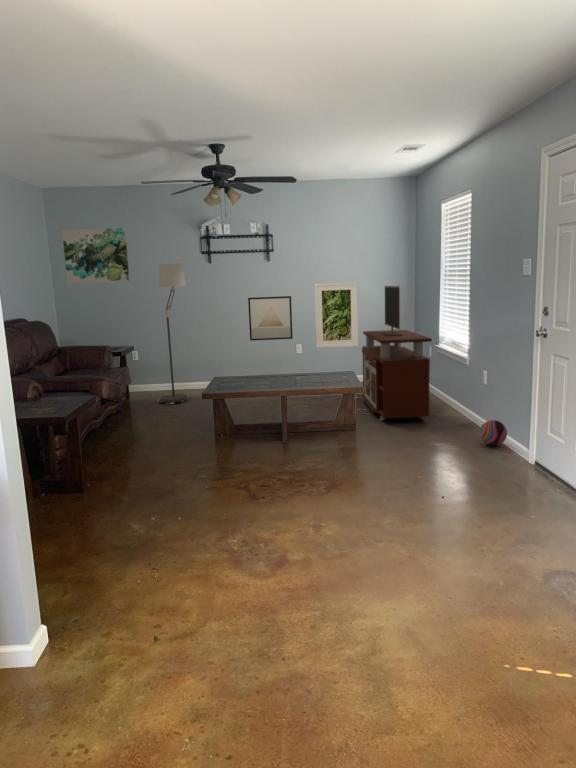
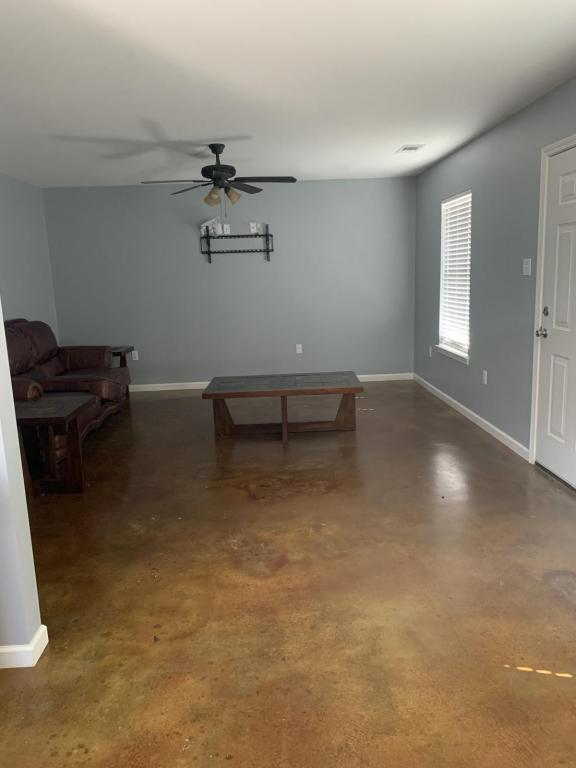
- floor lamp [158,262,188,405]
- decorative ball [479,419,508,447]
- wall art [247,295,294,342]
- tv stand [361,285,433,421]
- wall art [61,227,131,285]
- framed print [314,282,359,349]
